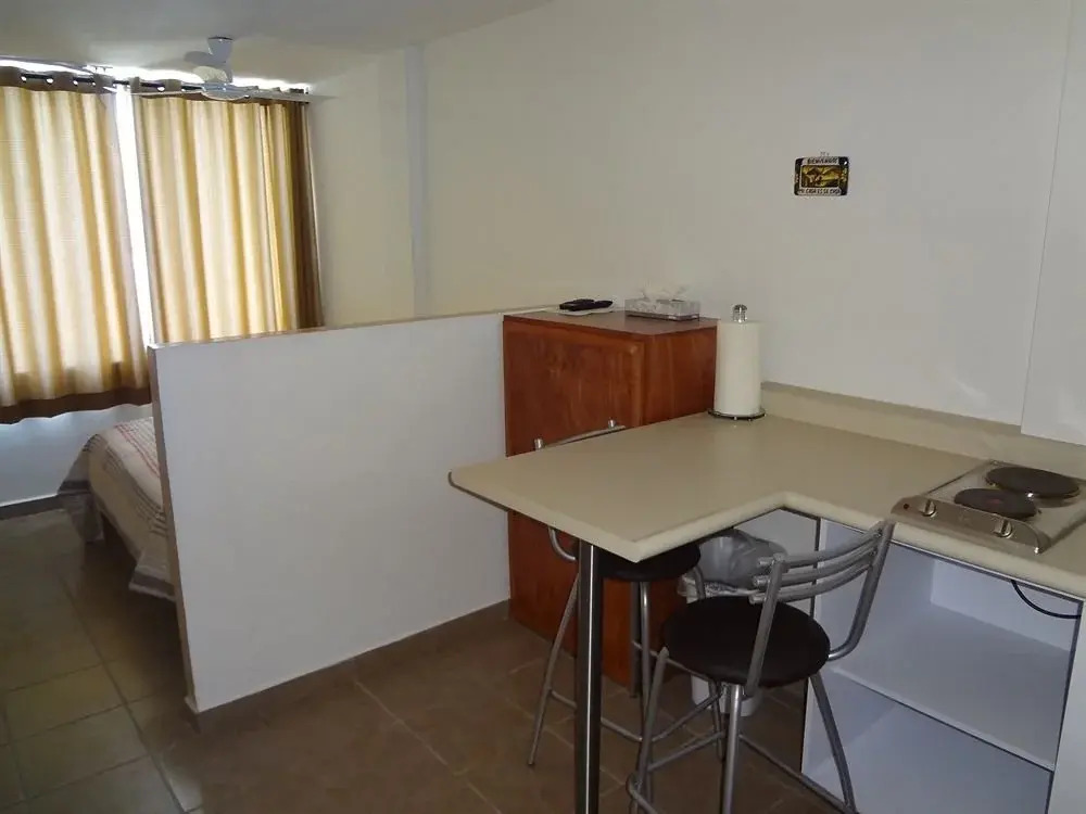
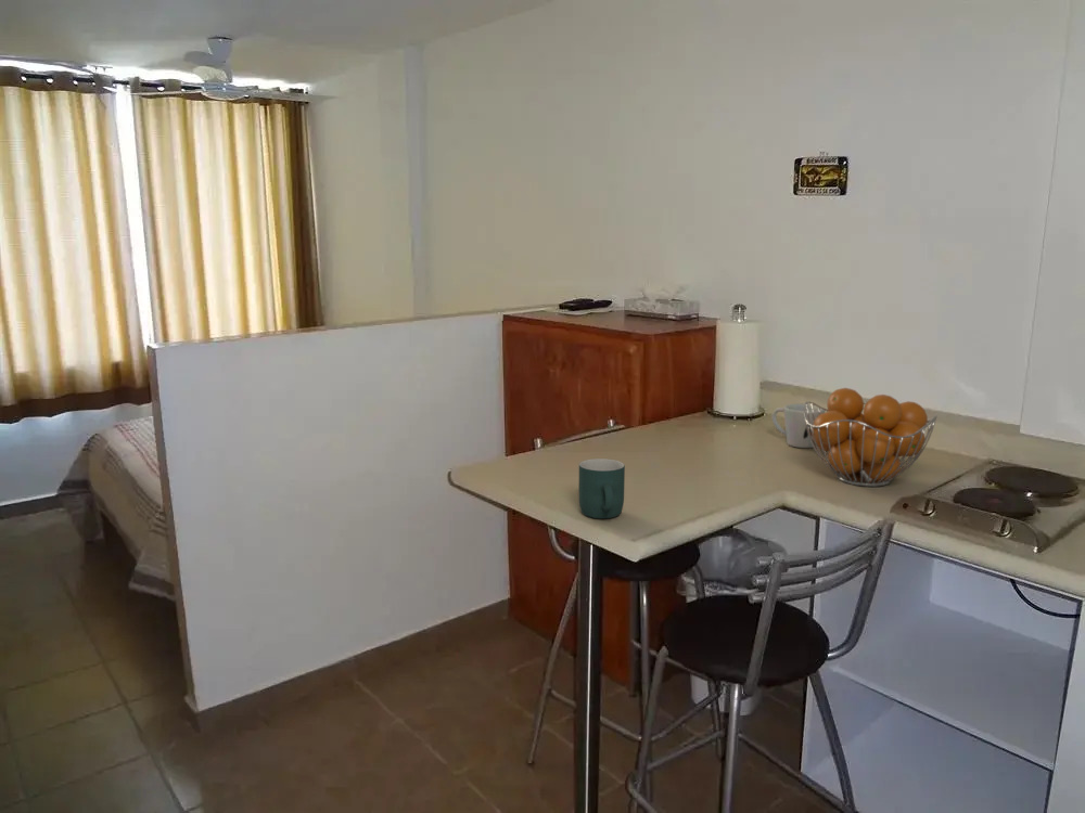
+ mug [770,403,826,449]
+ mug [578,457,626,519]
+ fruit basket [803,387,939,488]
